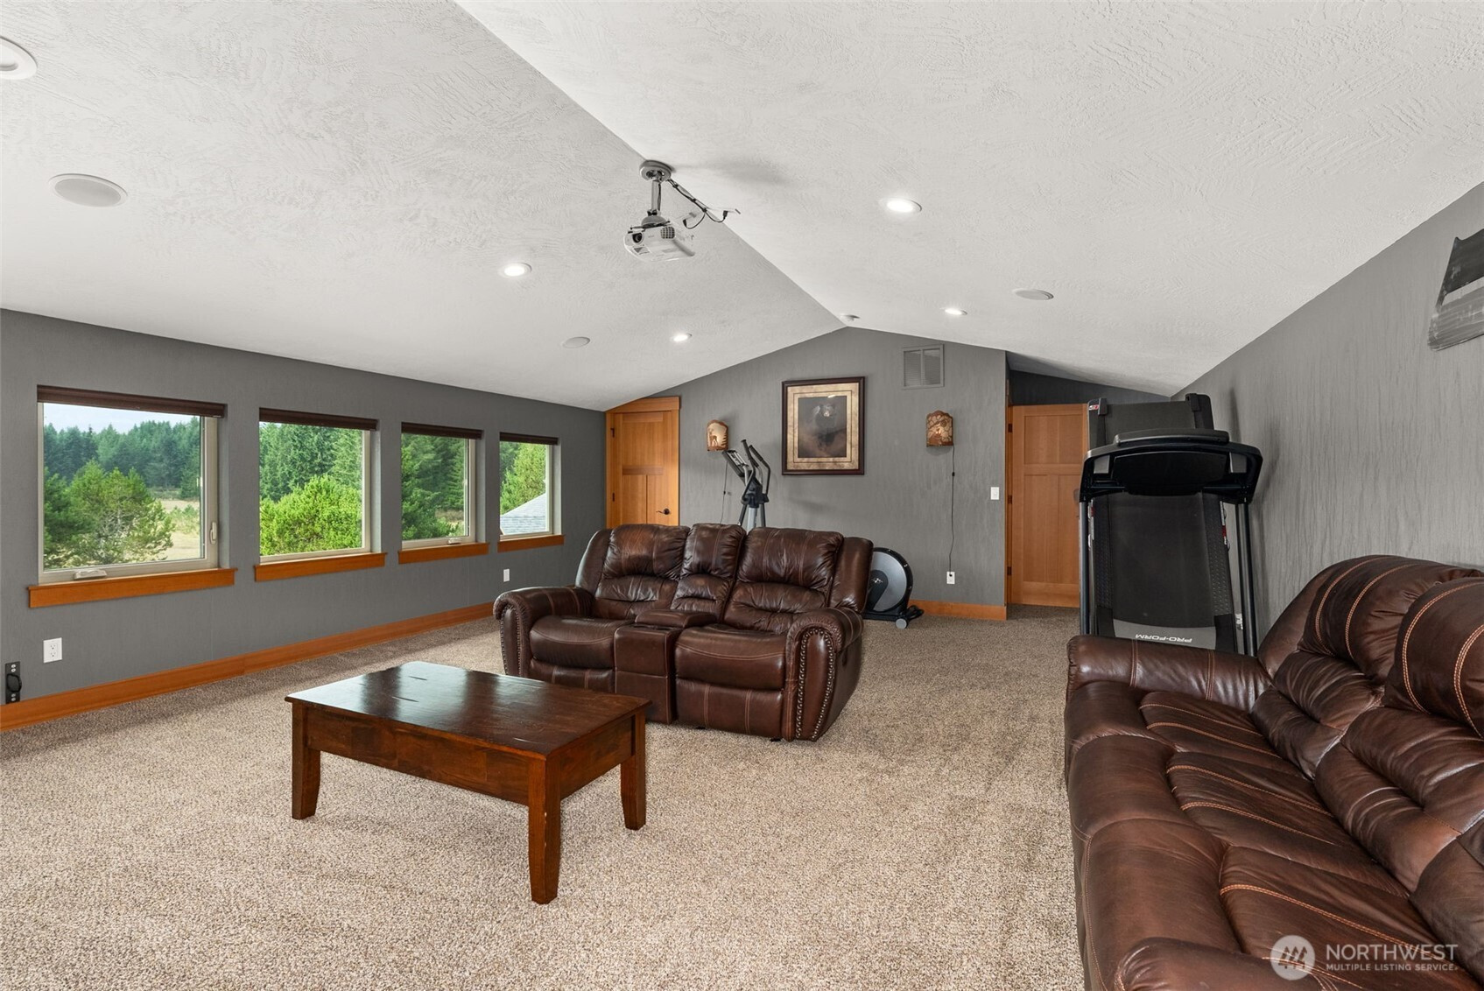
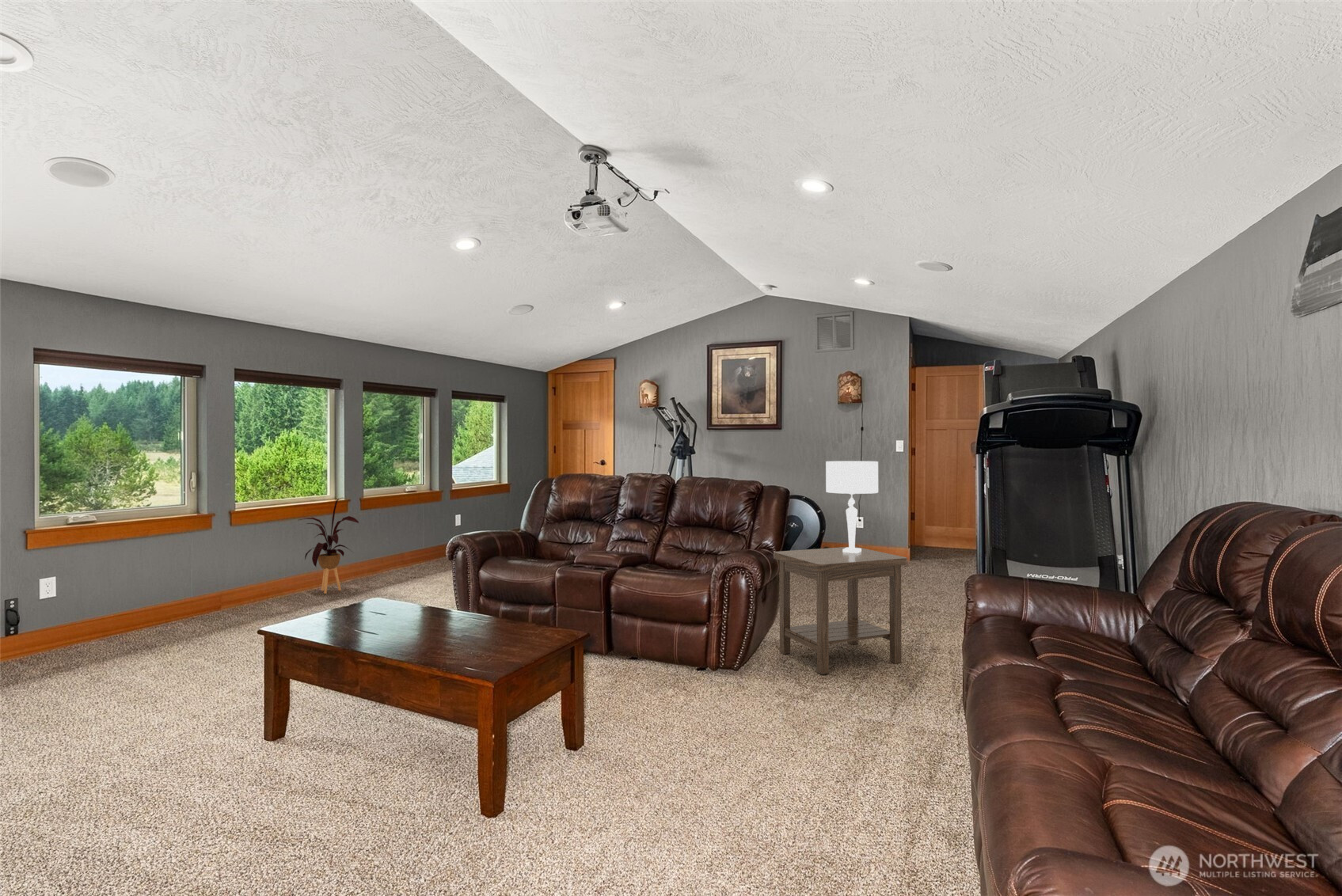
+ house plant [298,497,359,594]
+ table lamp [825,461,879,553]
+ side table [773,546,908,675]
